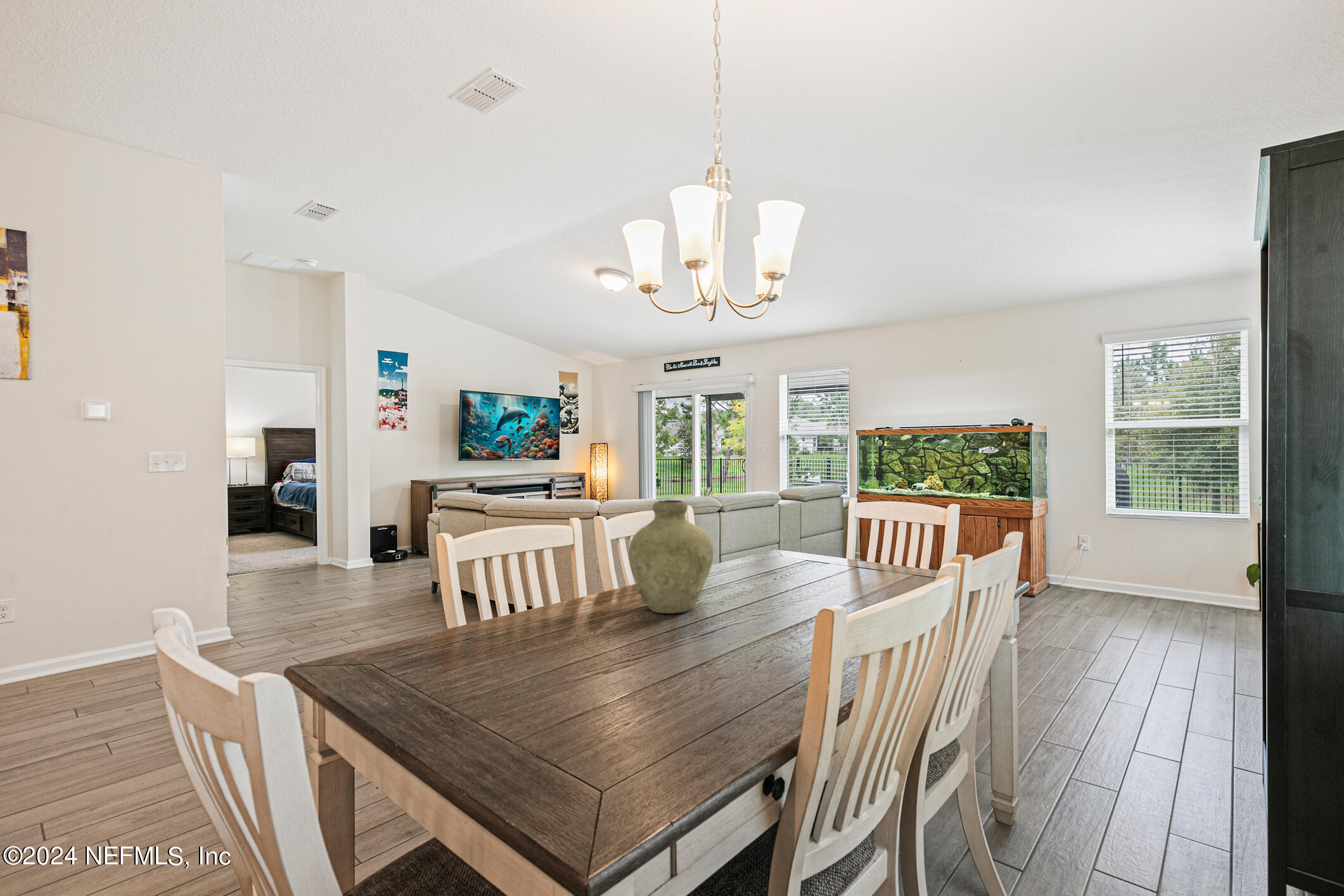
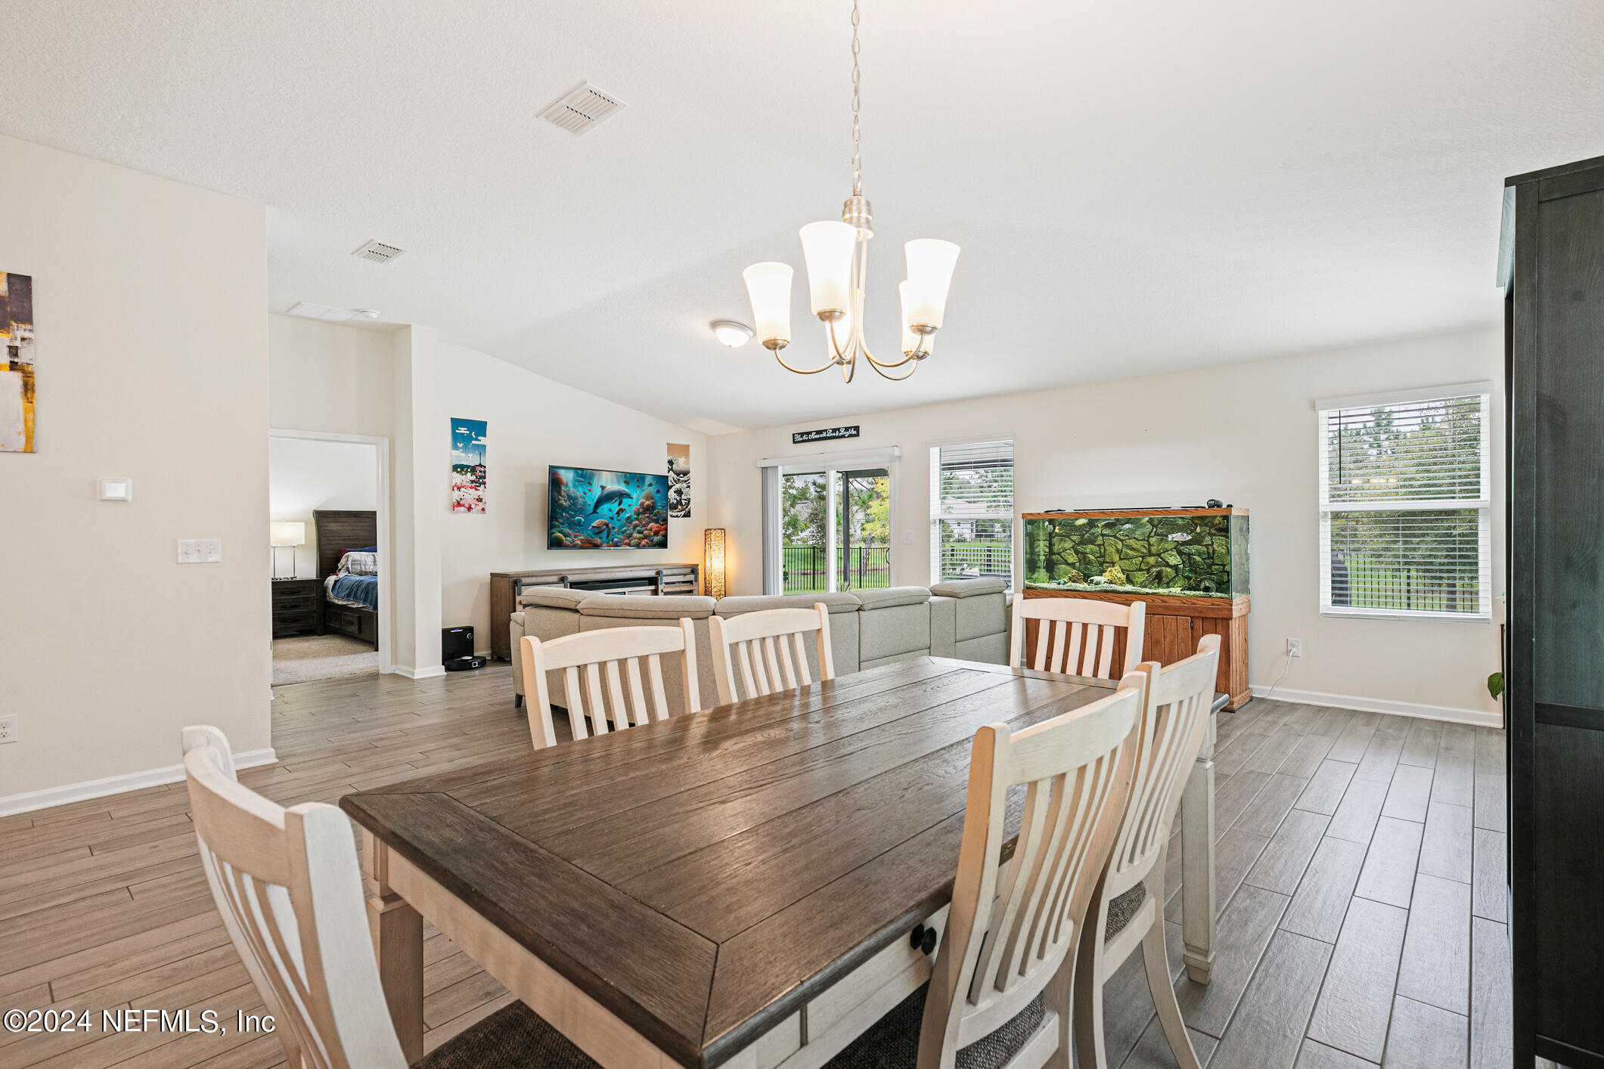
- vase [628,499,714,614]
